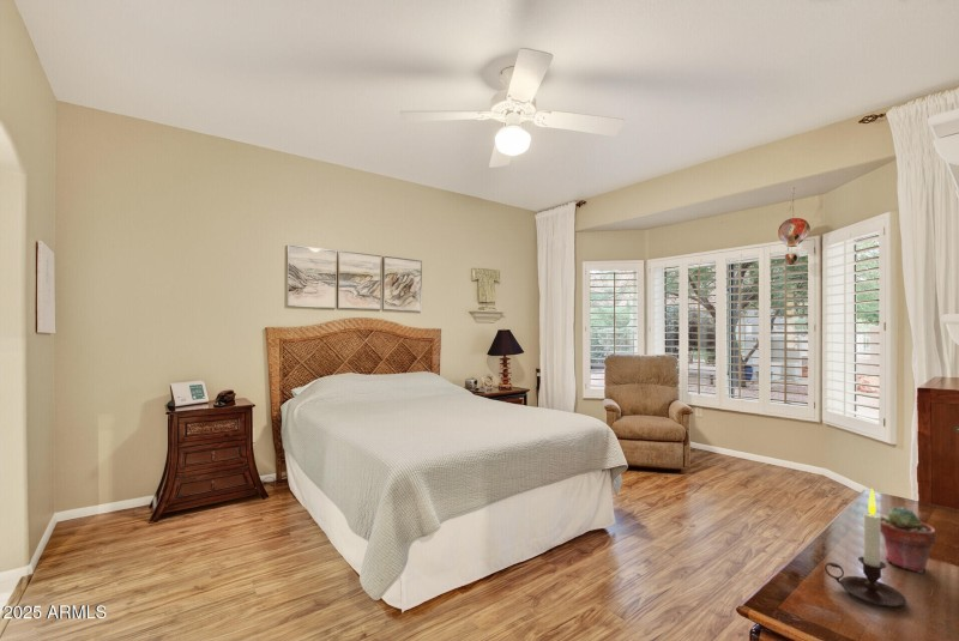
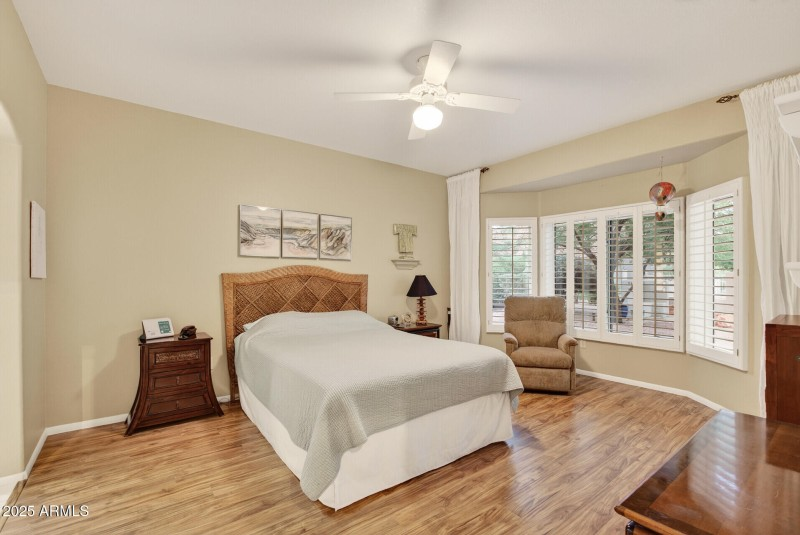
- candle [824,486,907,609]
- potted succulent [879,506,937,574]
